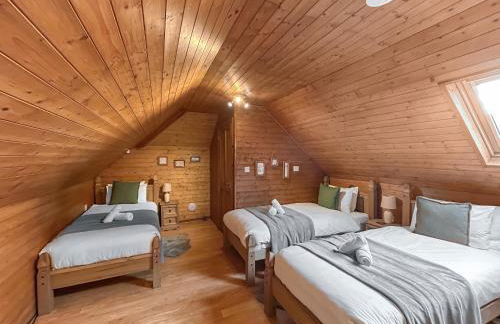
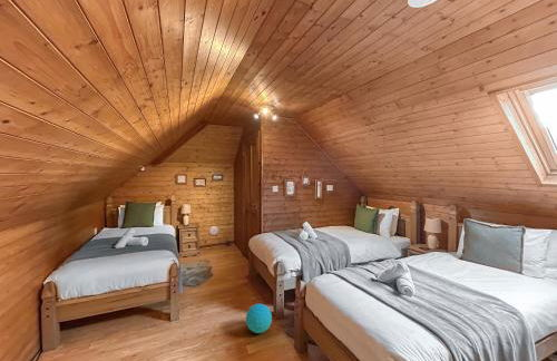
+ ball [245,303,273,334]
